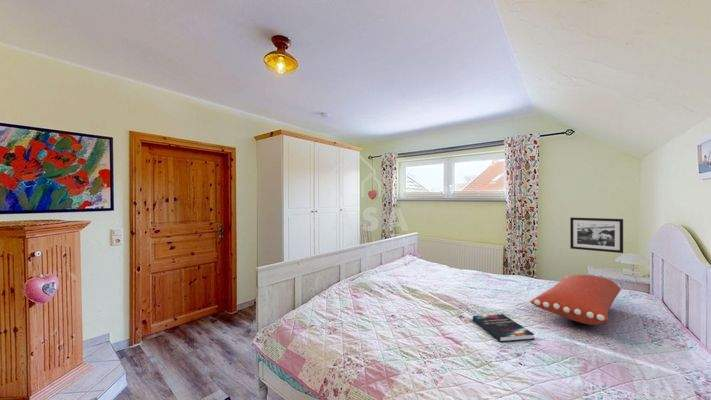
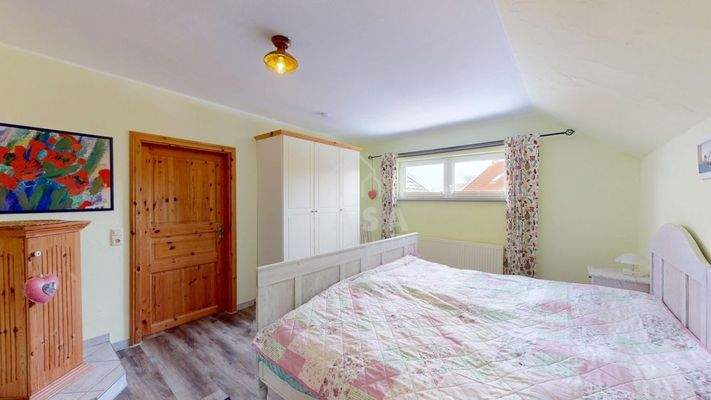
- pillow [529,274,622,326]
- picture frame [569,216,624,254]
- hardback book [472,313,535,343]
